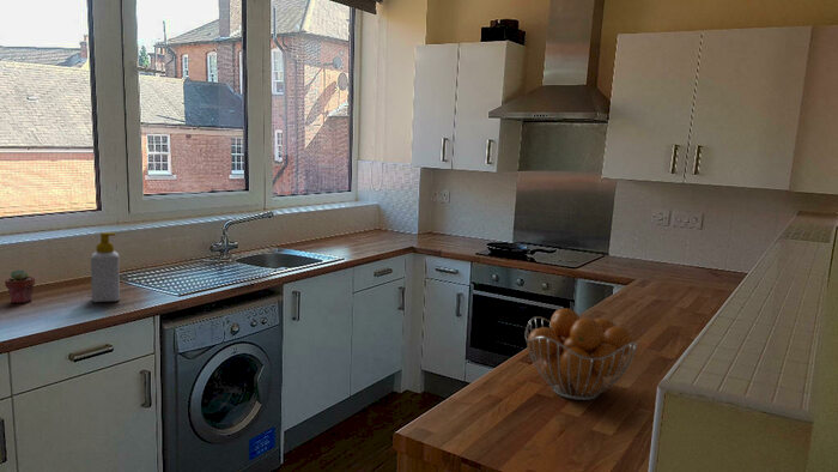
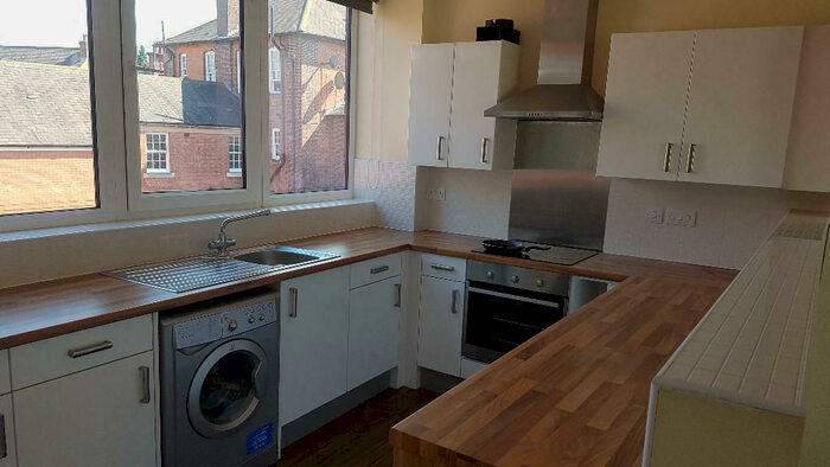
- potted succulent [4,270,36,304]
- soap bottle [90,231,121,303]
- fruit basket [524,307,638,401]
